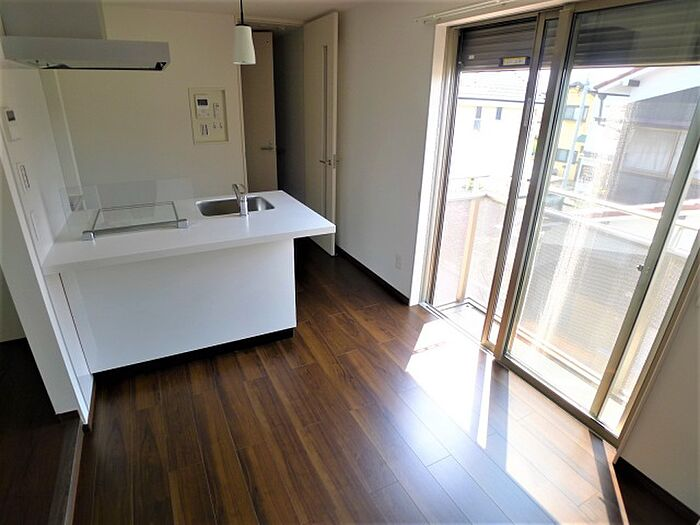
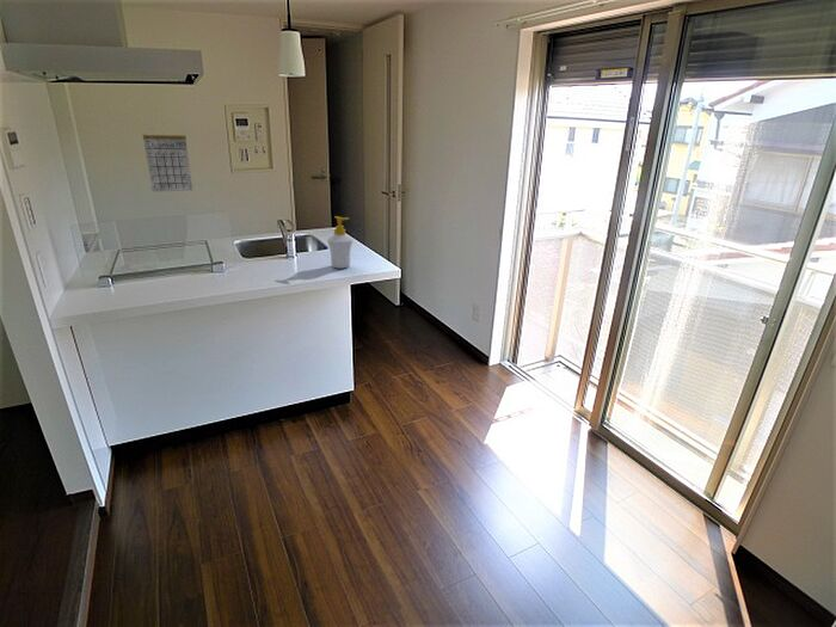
+ calendar [142,128,193,193]
+ soap bottle [326,215,355,270]
